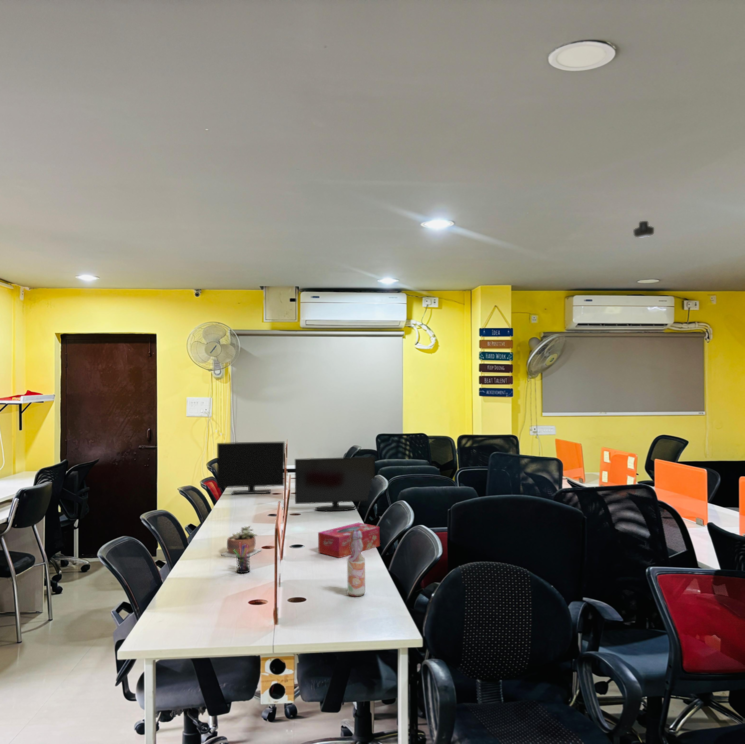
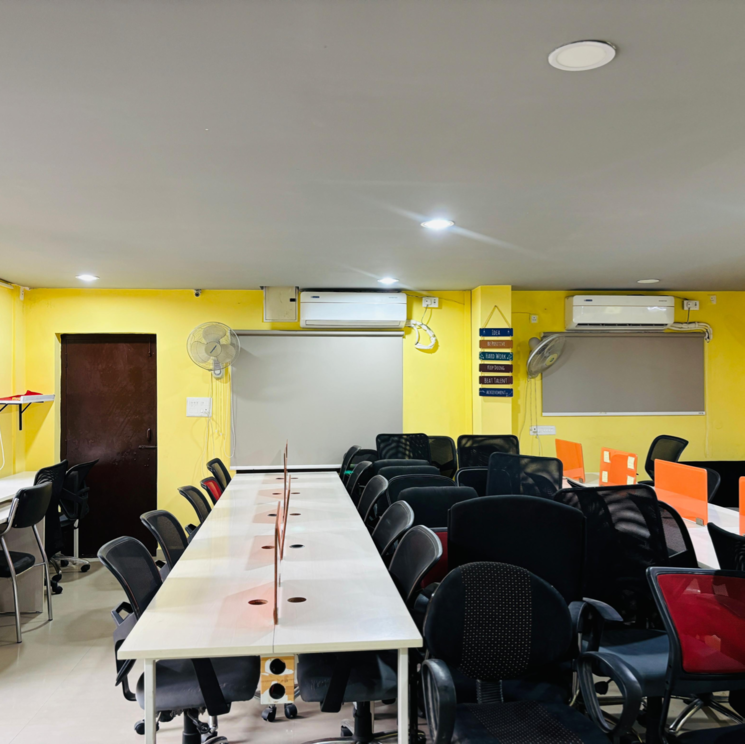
- monitor [294,456,376,512]
- pen holder [233,542,251,574]
- monitor [216,441,286,496]
- bottle [346,530,366,597]
- tissue box [317,522,381,559]
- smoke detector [632,220,655,238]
- succulent plant [220,525,263,558]
